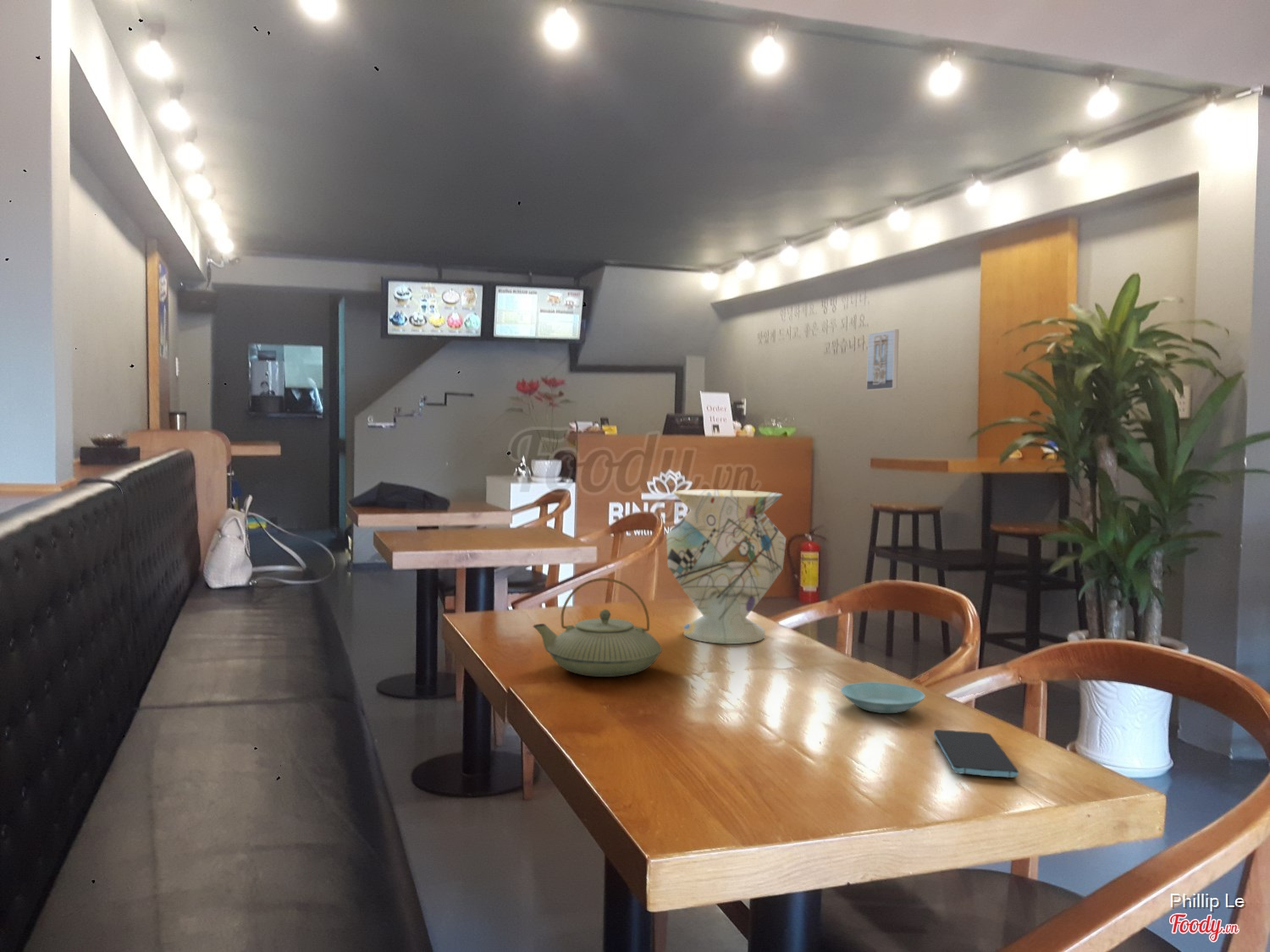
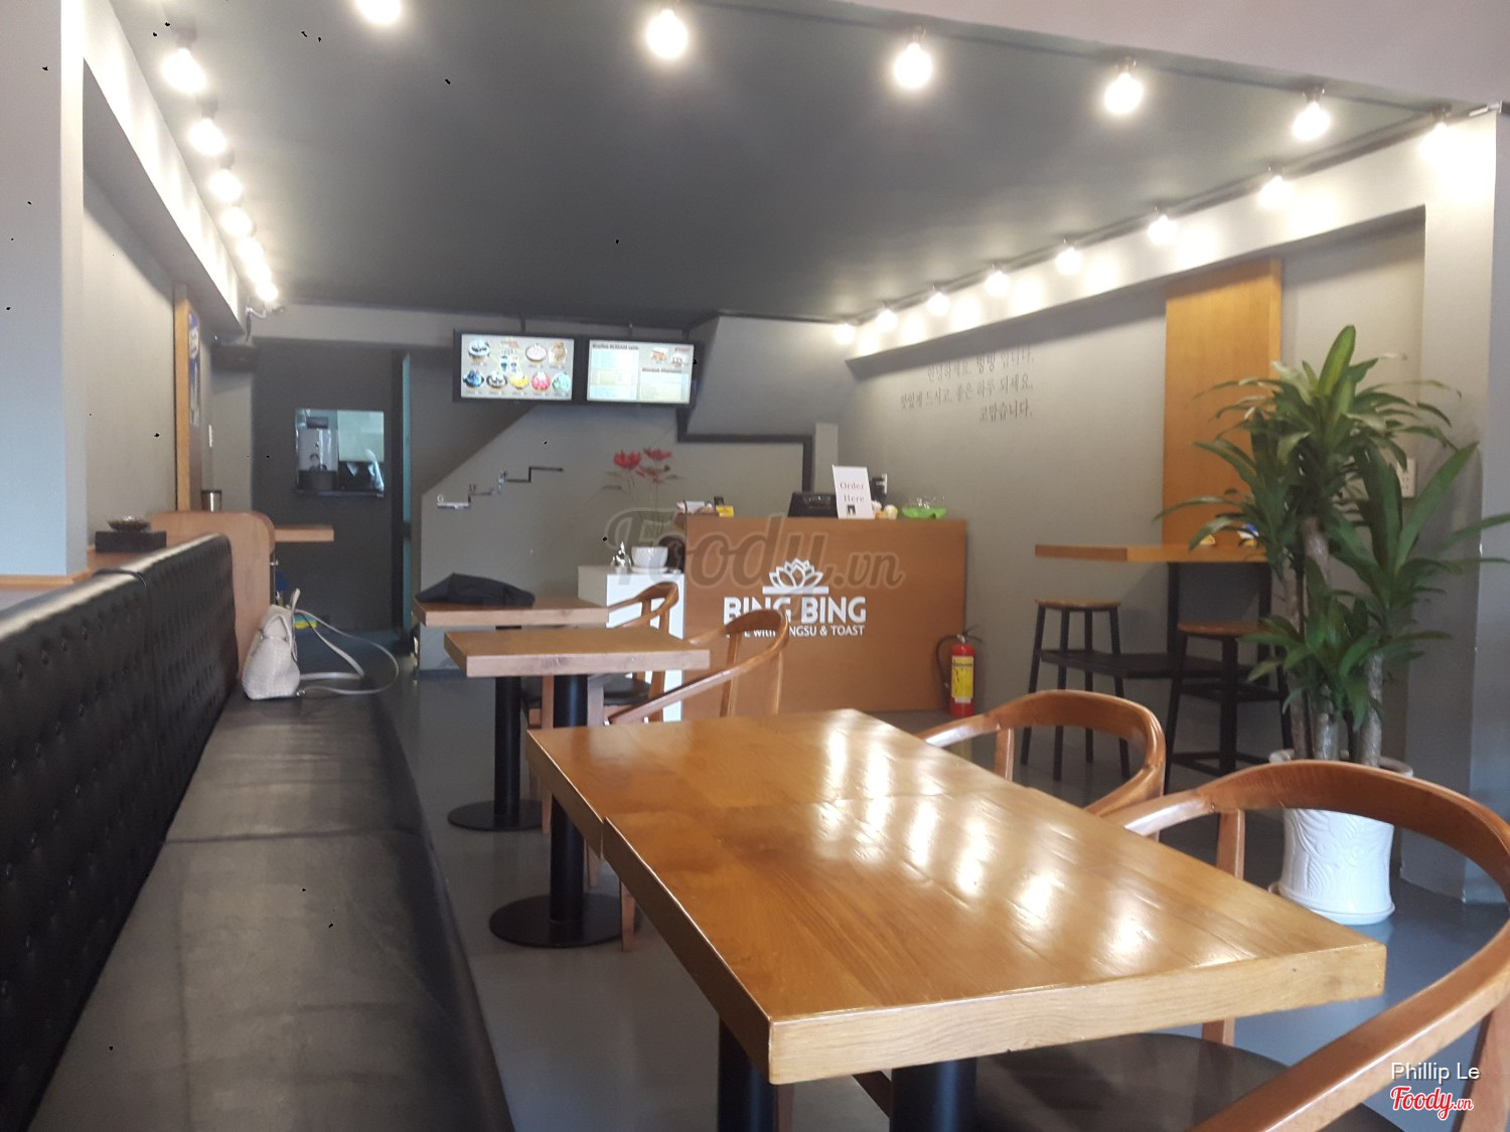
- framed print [865,328,900,391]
- teapot [533,577,663,678]
- decorative vase [665,489,787,645]
- smartphone [933,729,1019,779]
- saucer [840,681,925,714]
